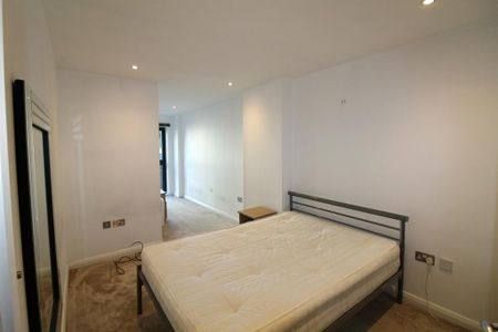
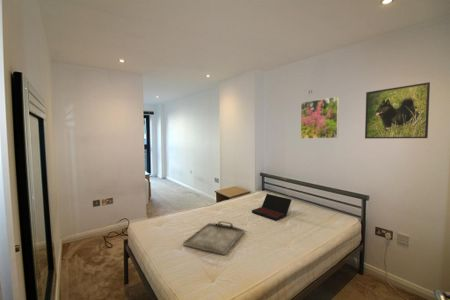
+ laptop [251,193,293,221]
+ serving tray [182,220,245,256]
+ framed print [364,81,431,140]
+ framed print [300,96,340,140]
